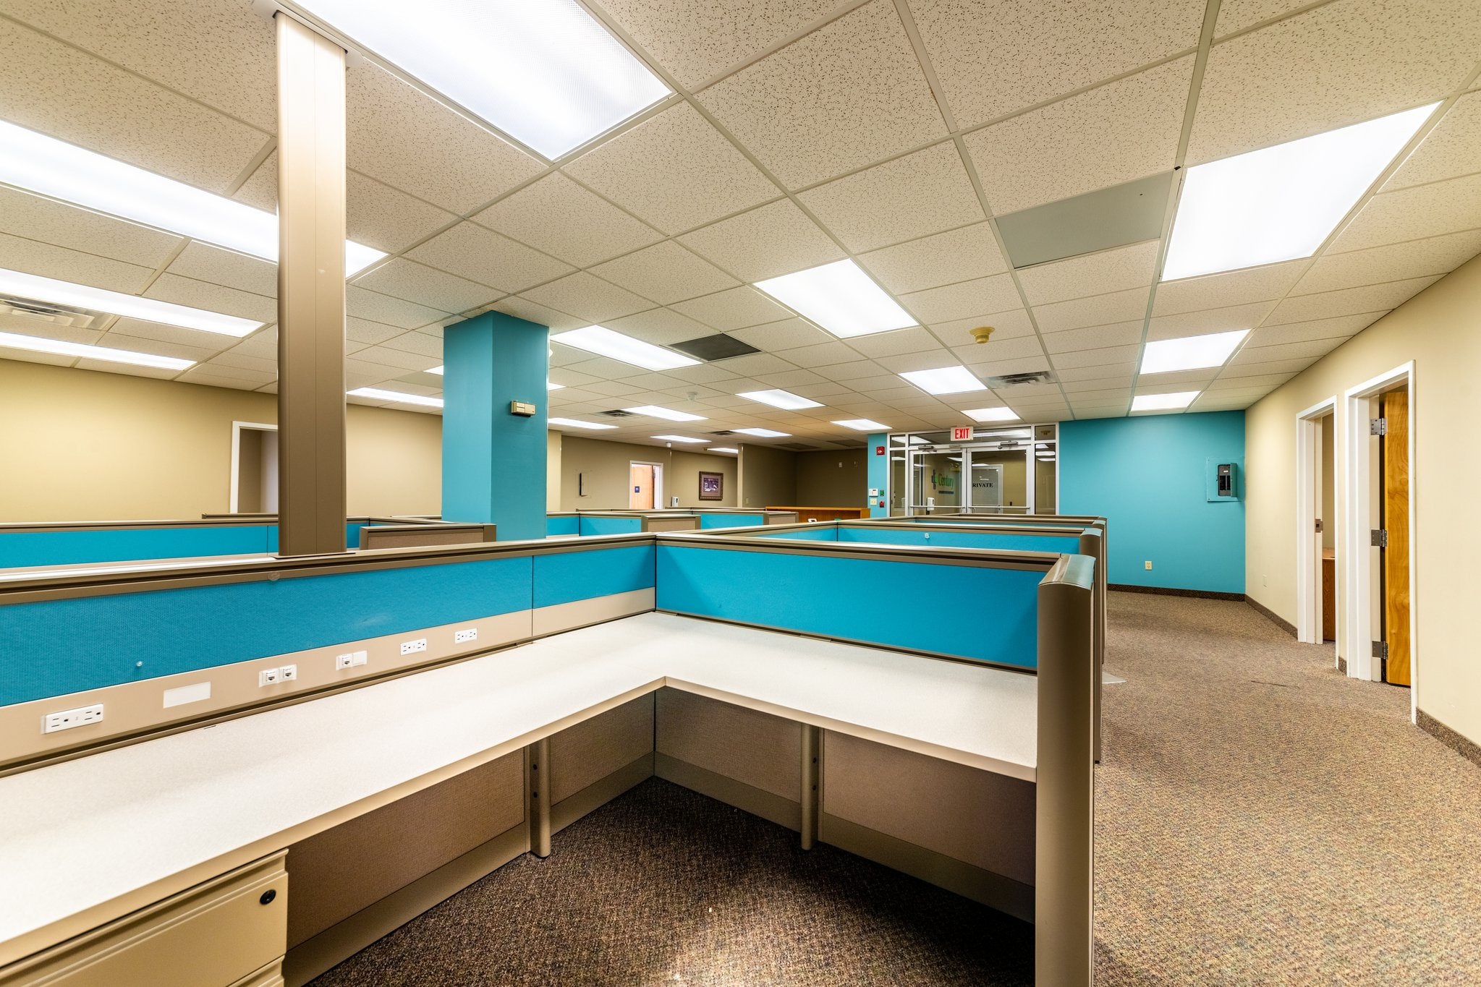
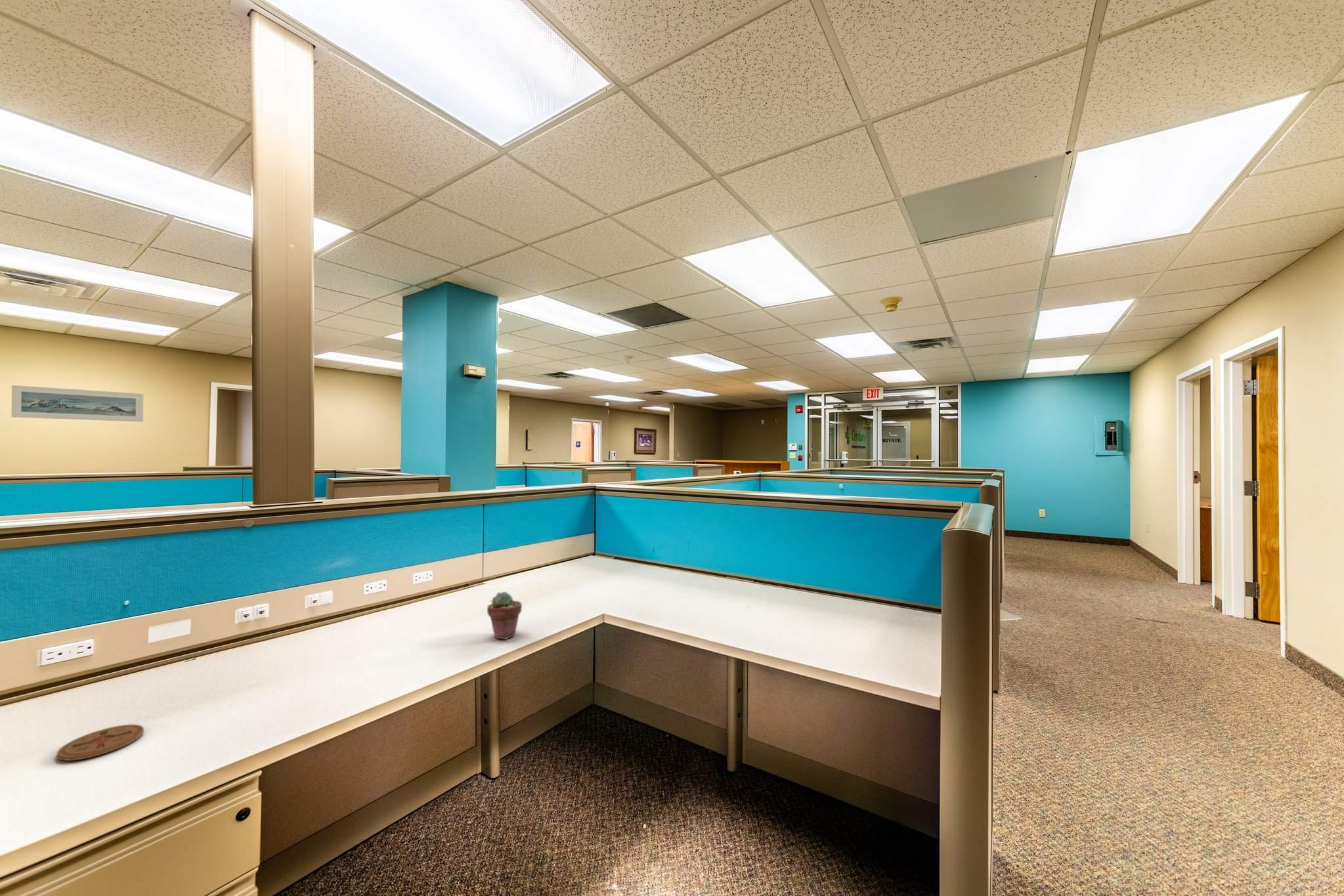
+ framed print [11,385,144,423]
+ potted succulent [487,591,523,640]
+ coaster [56,724,144,761]
